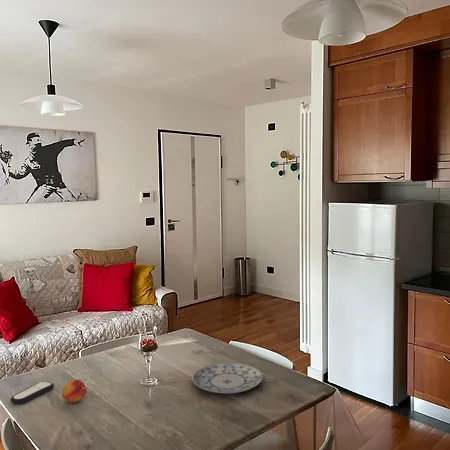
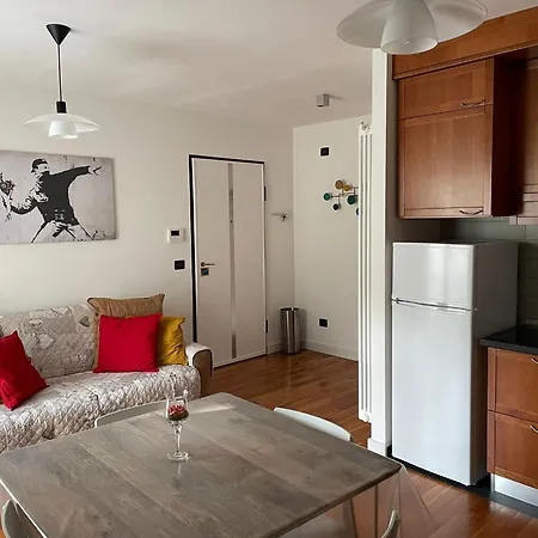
- plate [191,362,264,395]
- remote control [9,380,55,405]
- fruit [61,379,88,404]
